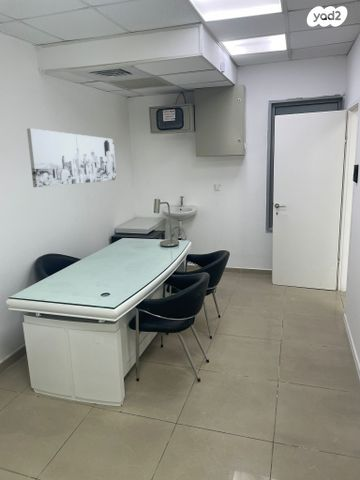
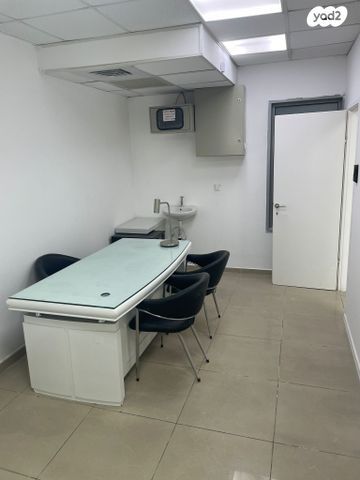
- wall art [26,127,117,188]
